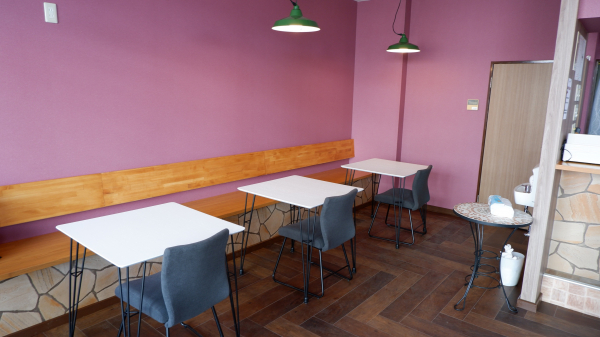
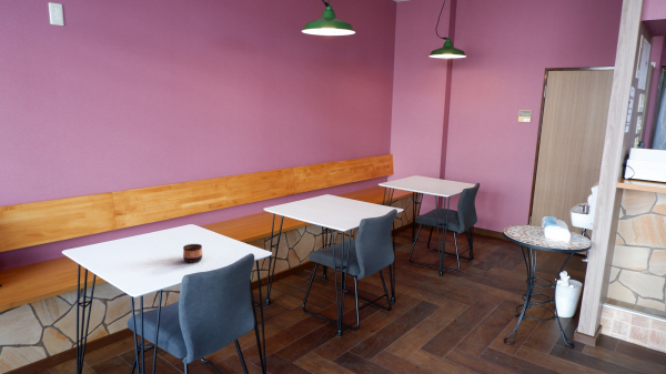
+ cup [182,243,203,264]
